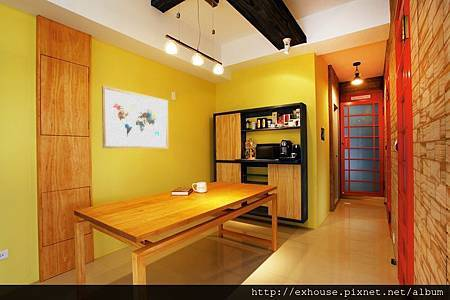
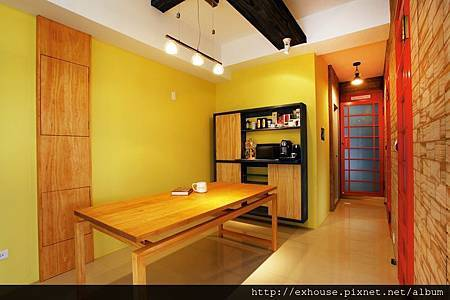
- wall art [101,85,169,149]
